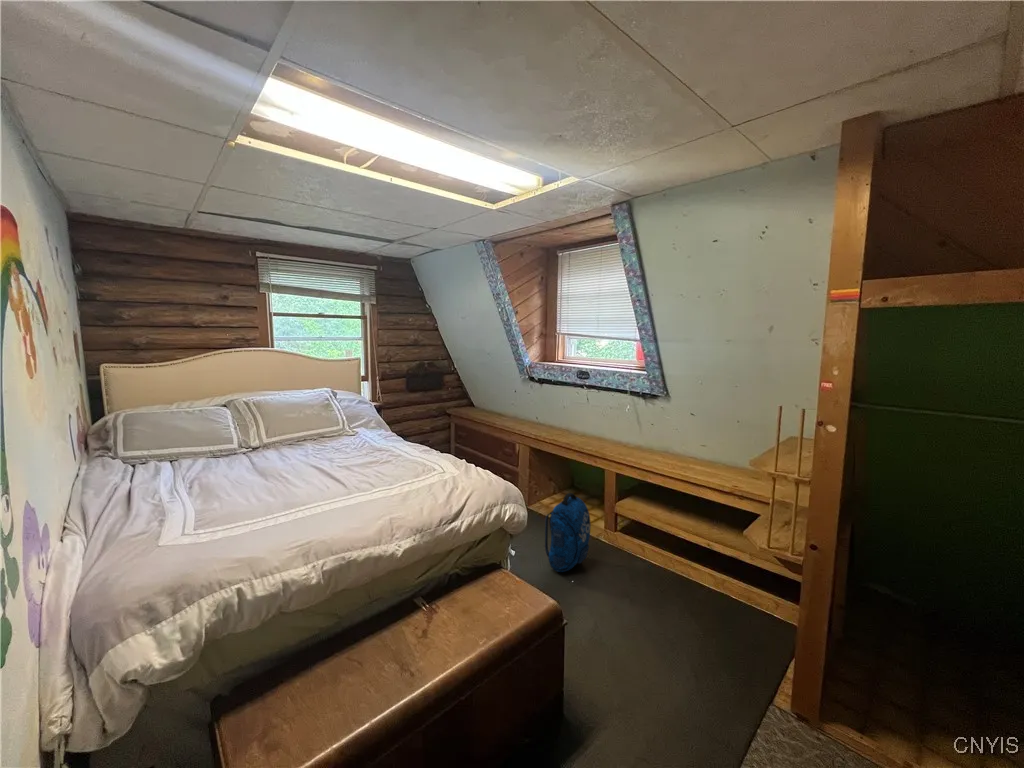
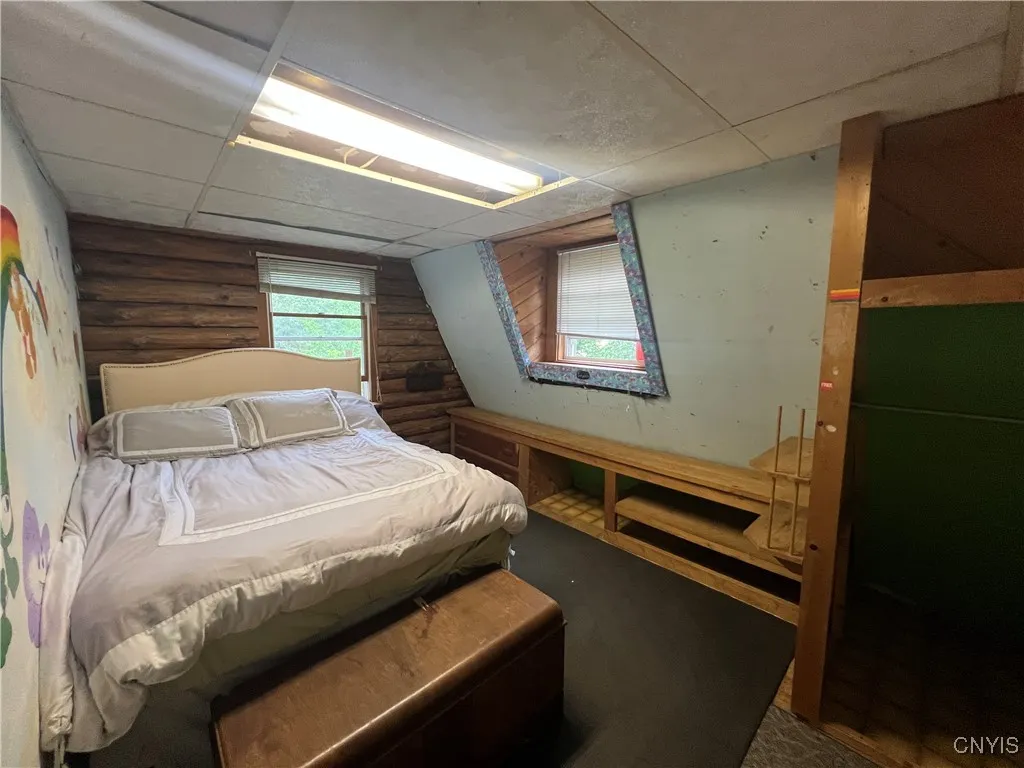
- backpack [544,492,591,573]
